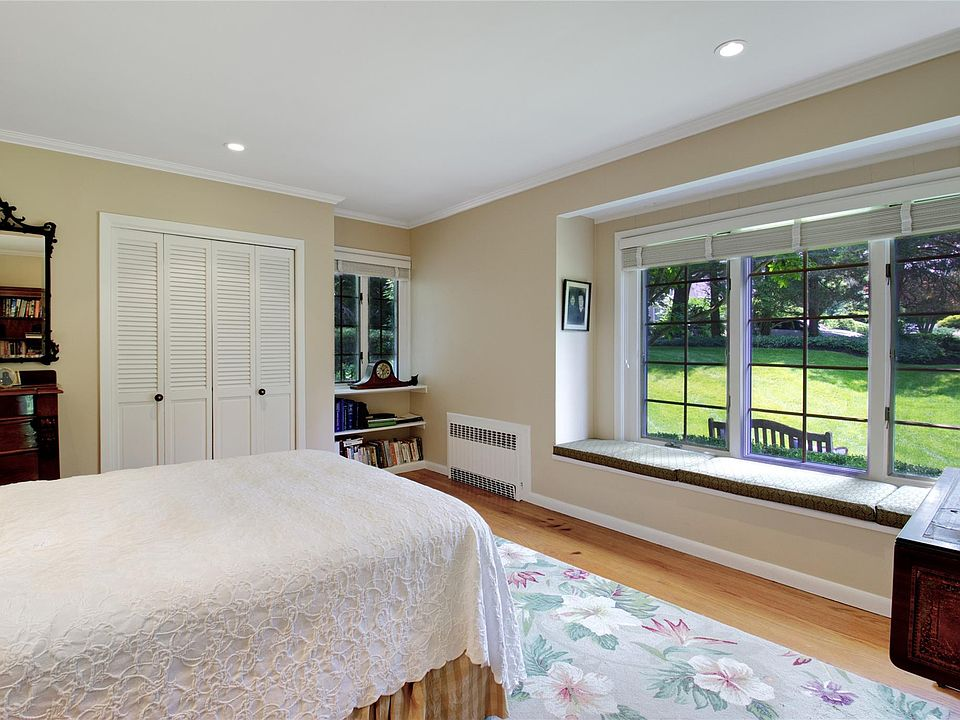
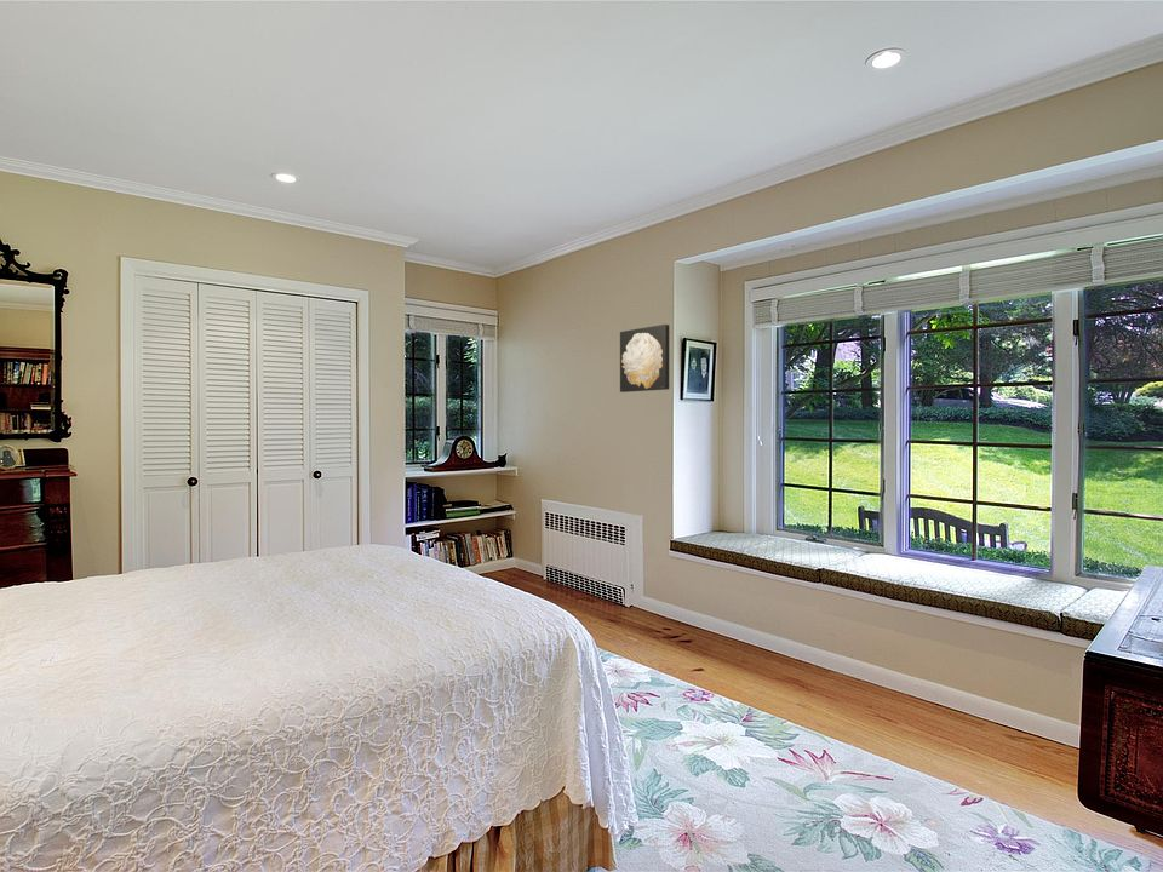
+ wall art [619,323,671,394]
